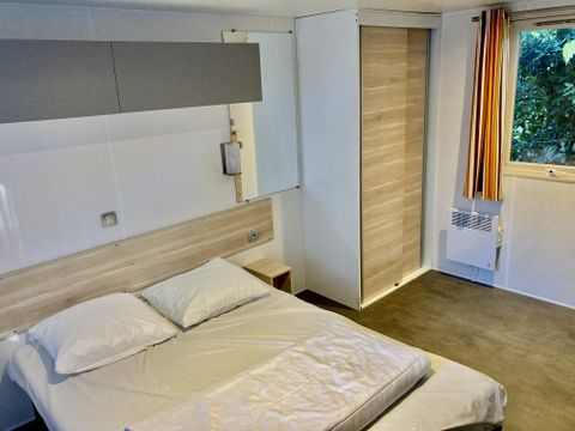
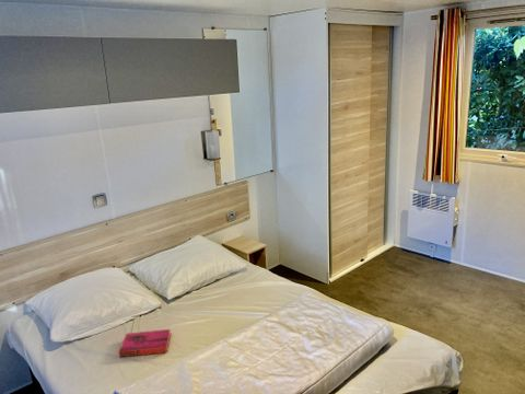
+ hardback book [118,328,172,358]
